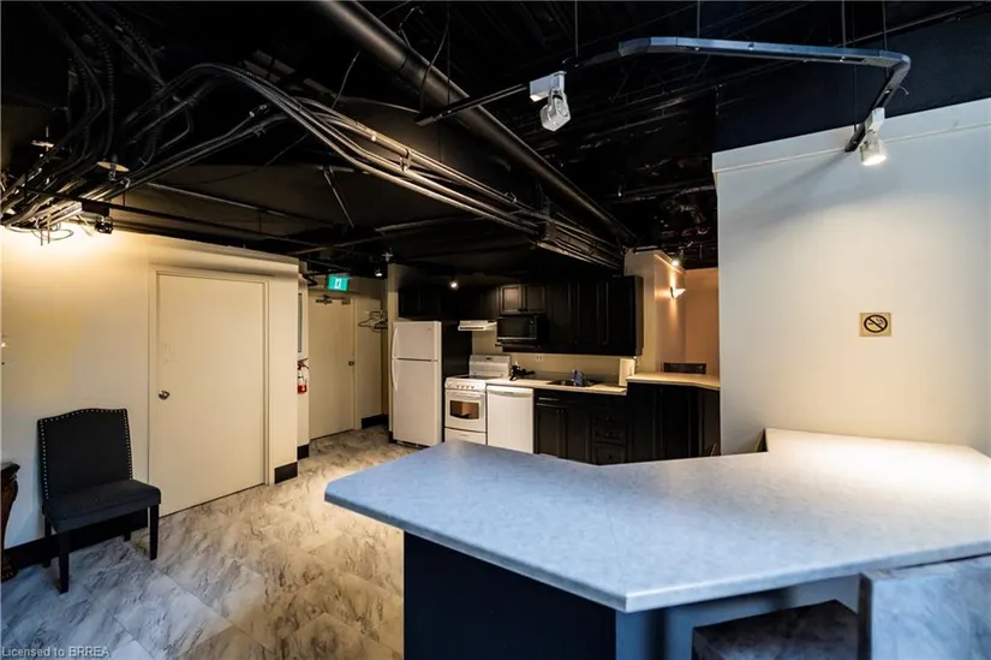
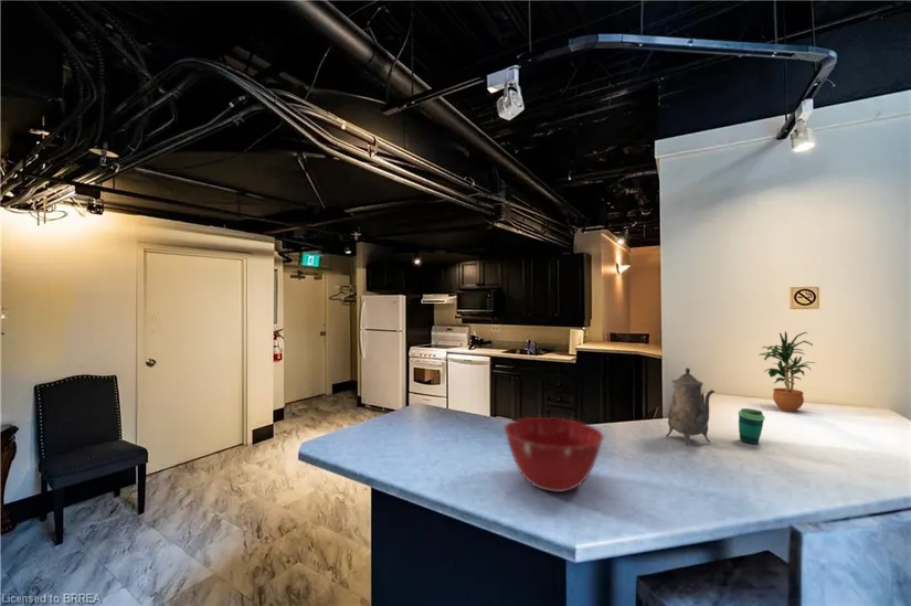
+ potted plant [758,330,816,413]
+ mixing bowl [504,416,605,493]
+ cup [737,407,766,445]
+ teapot [665,366,717,446]
